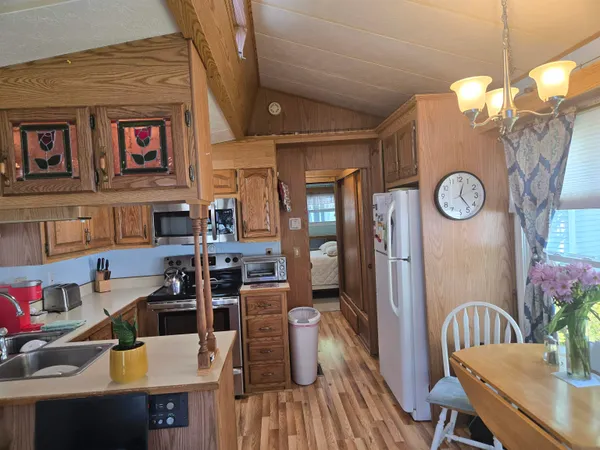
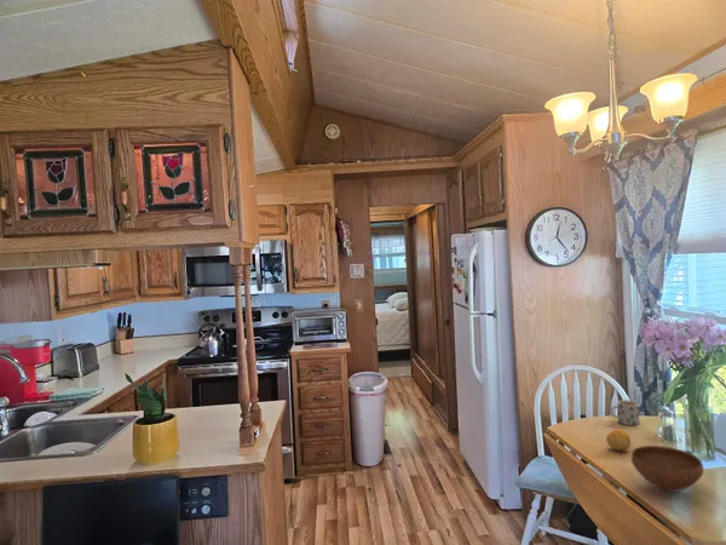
+ fruit [605,428,632,452]
+ mug [610,398,640,426]
+ bowl [630,444,704,493]
